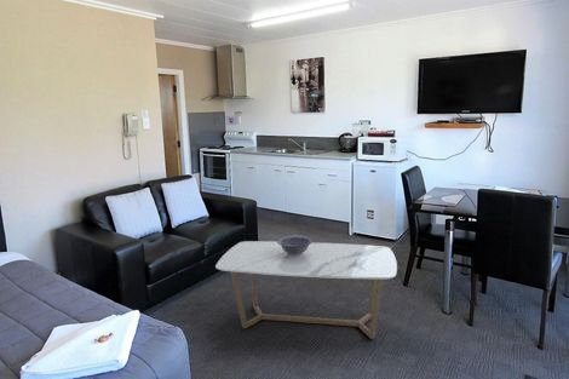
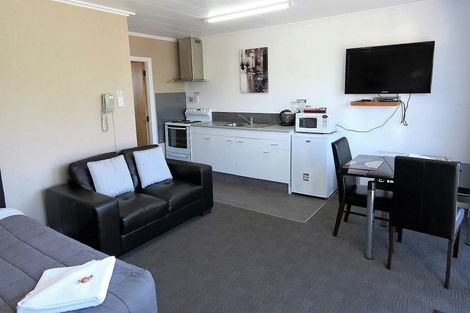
- decorative bowl [276,235,314,255]
- coffee table [214,240,398,340]
